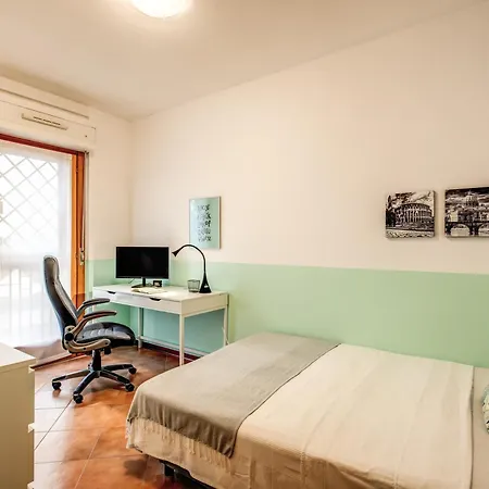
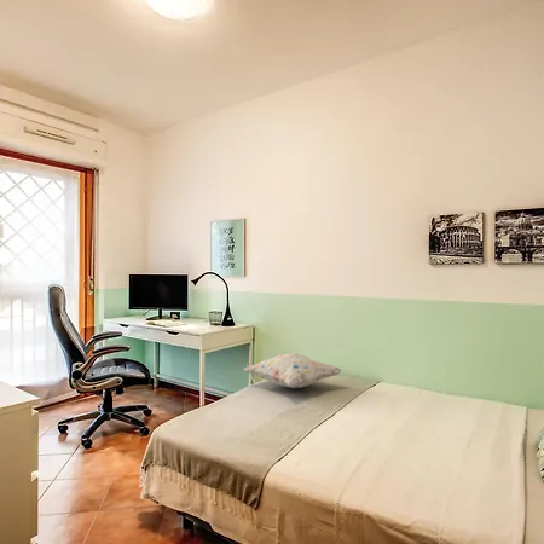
+ decorative pillow [242,352,343,389]
